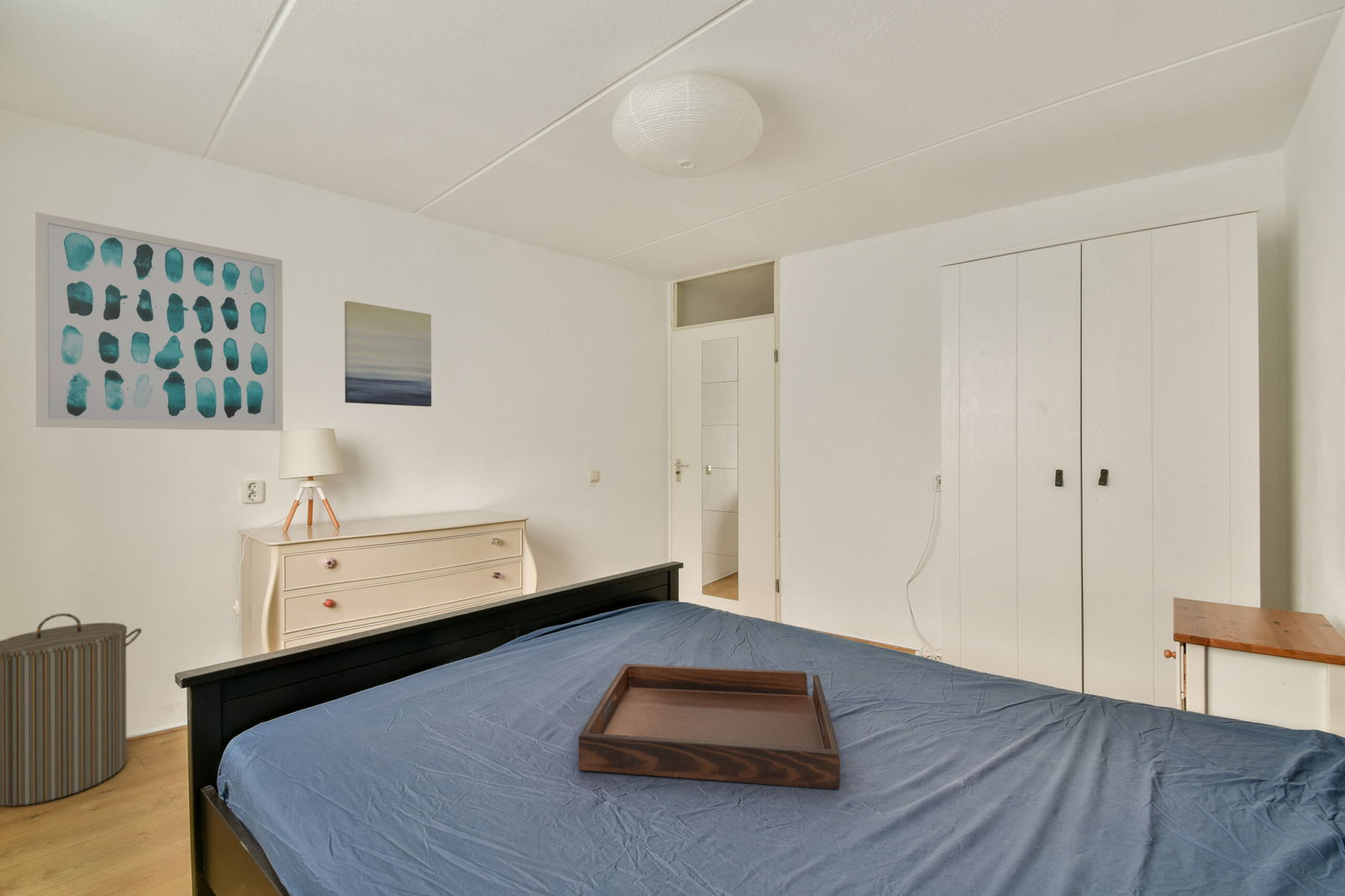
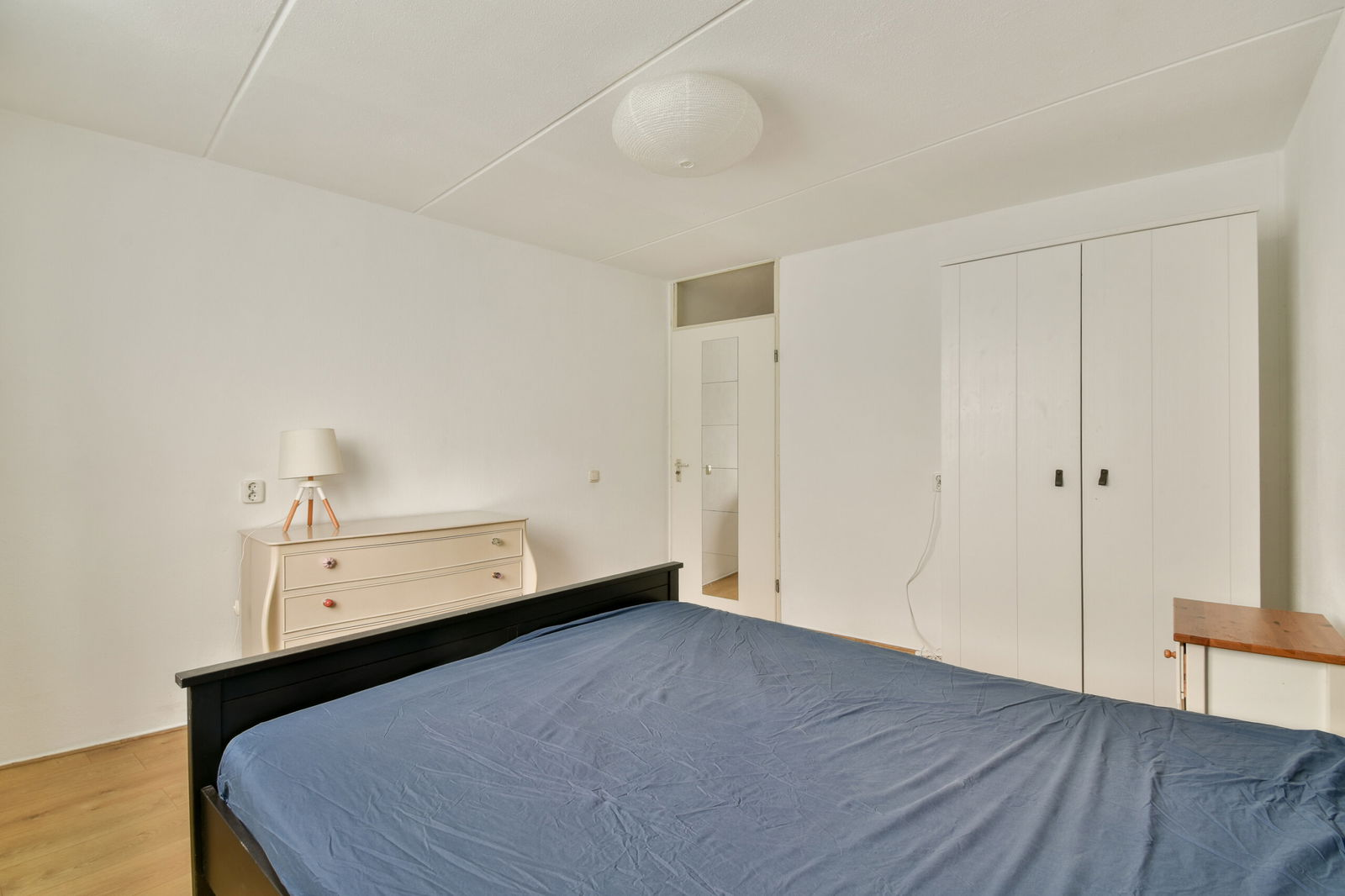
- wall art [34,211,284,432]
- laundry hamper [0,613,143,807]
- serving tray [578,663,841,790]
- wall art [344,300,432,408]
